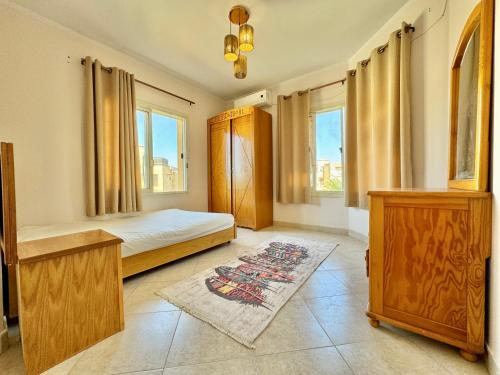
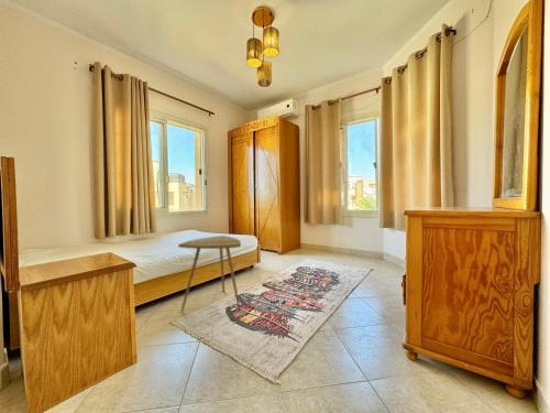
+ side table [177,235,242,313]
